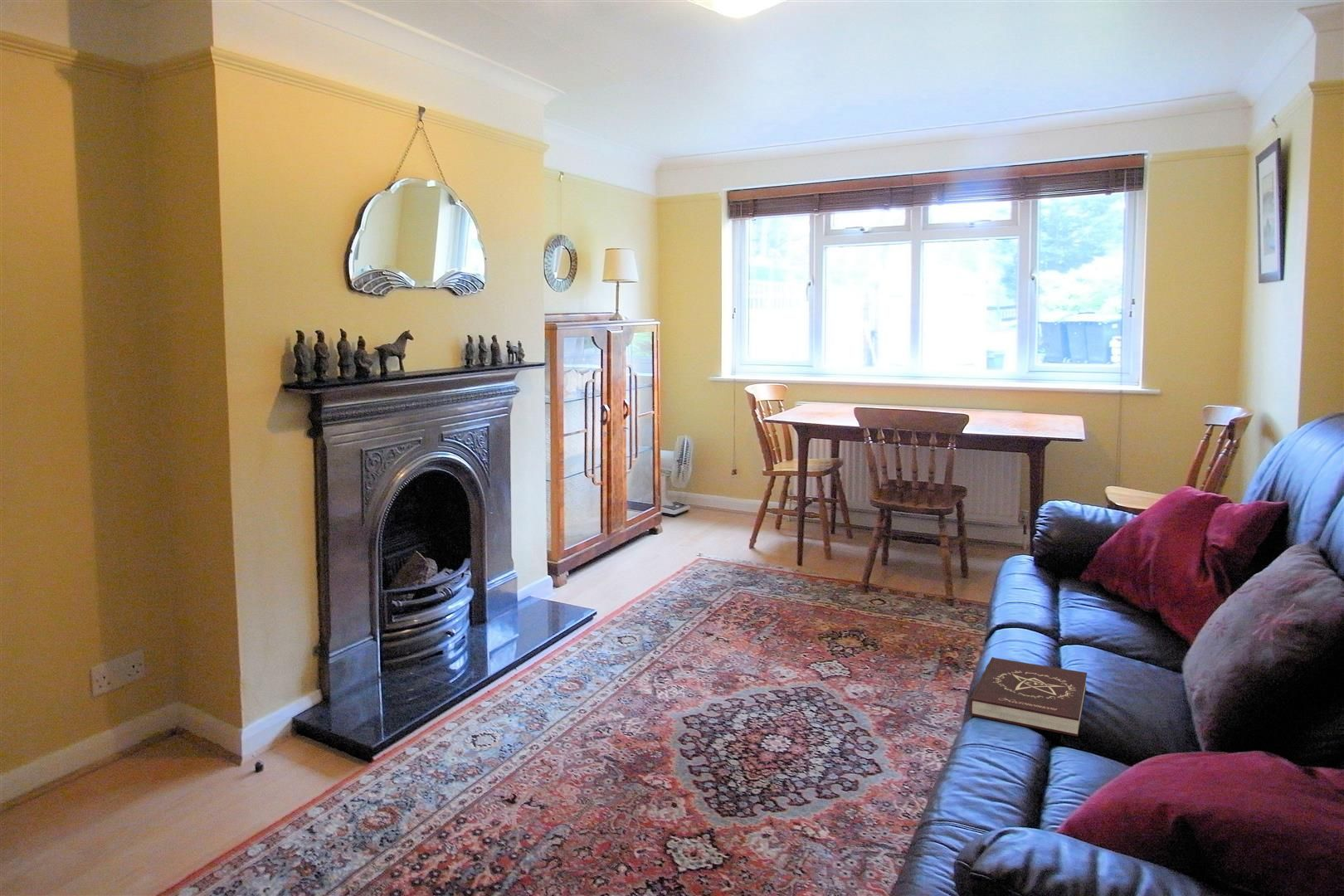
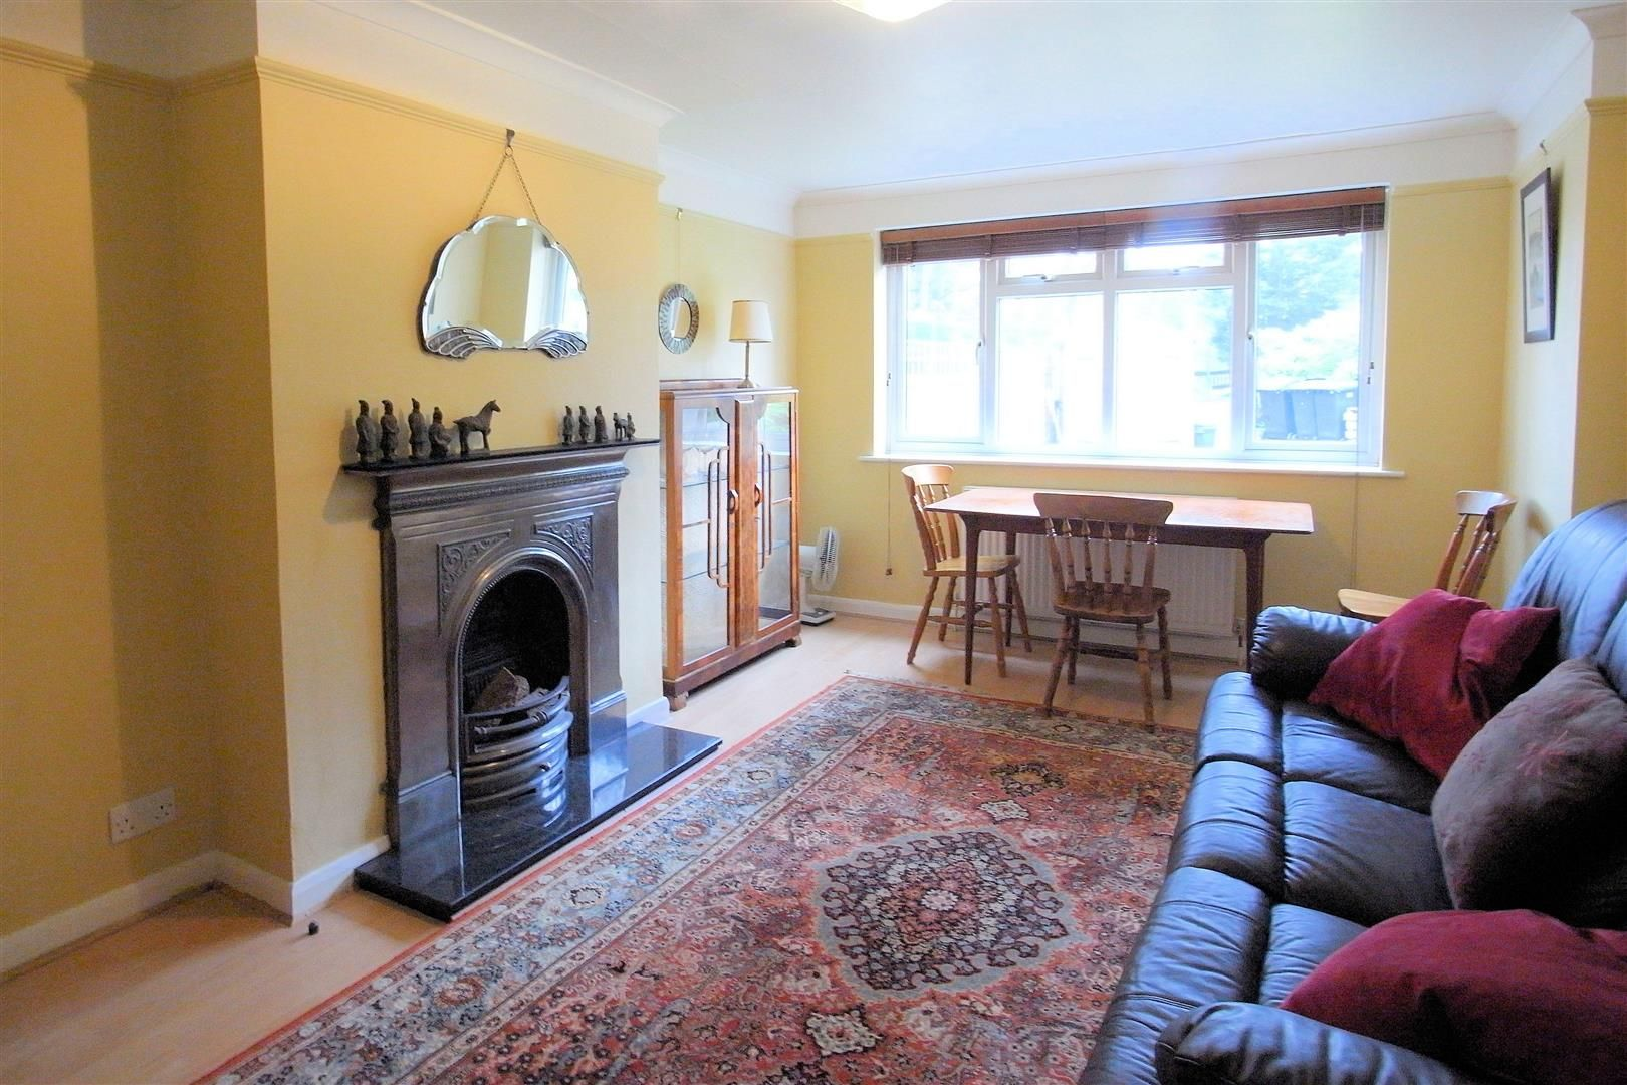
- book [968,656,1088,738]
